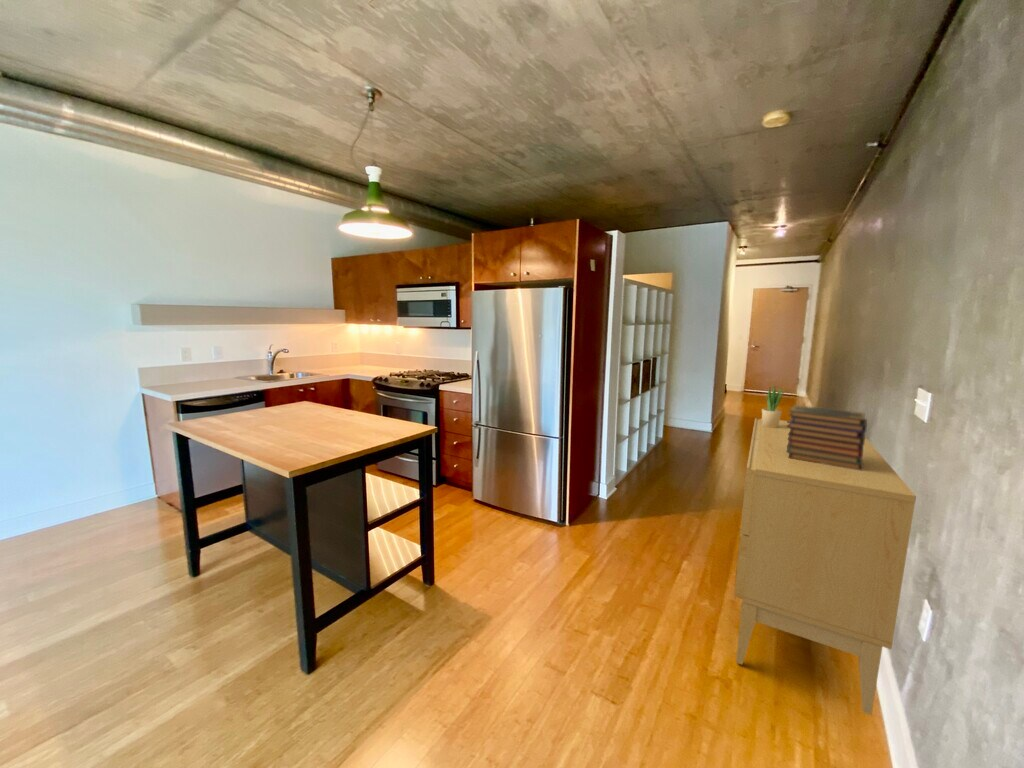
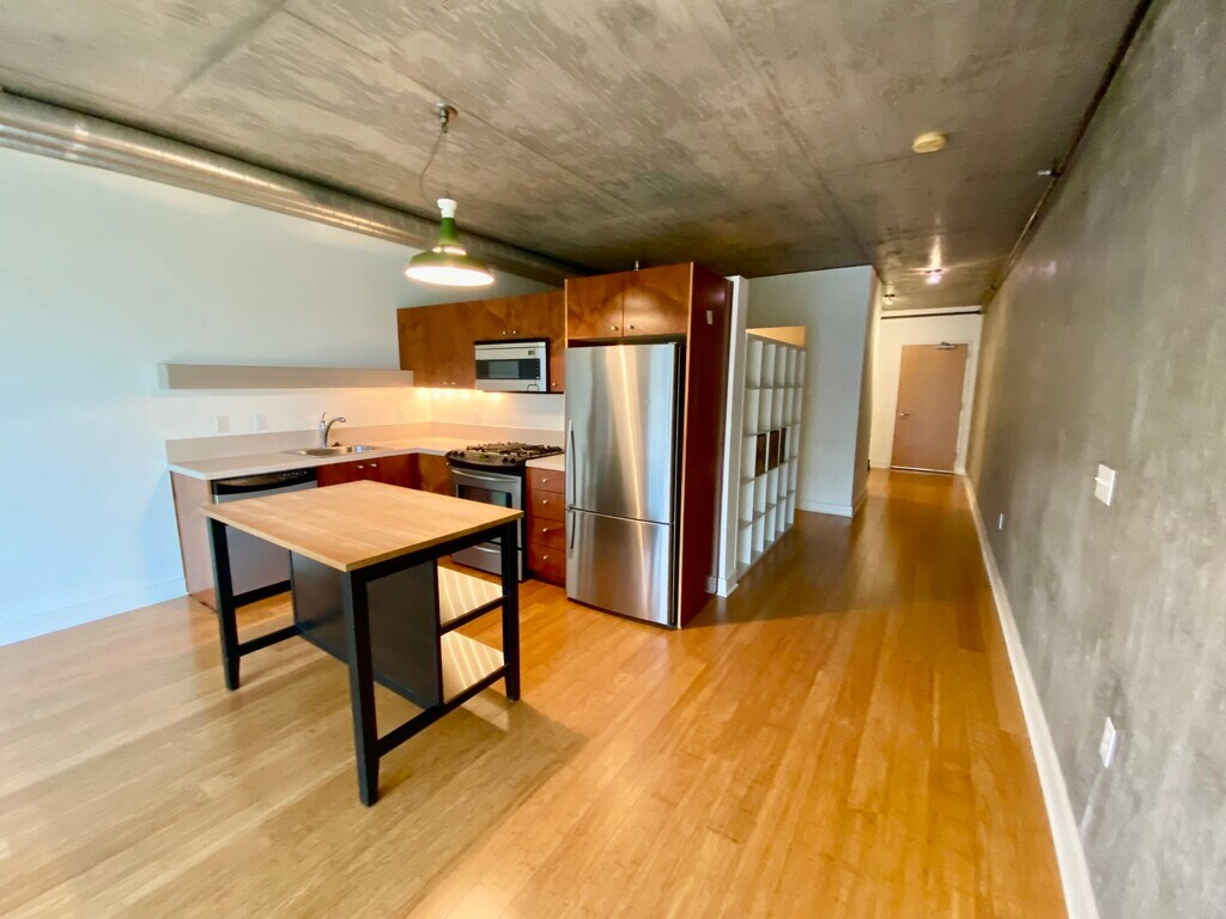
- book stack [787,404,868,471]
- sideboard [733,417,917,716]
- potted plant [761,385,786,428]
